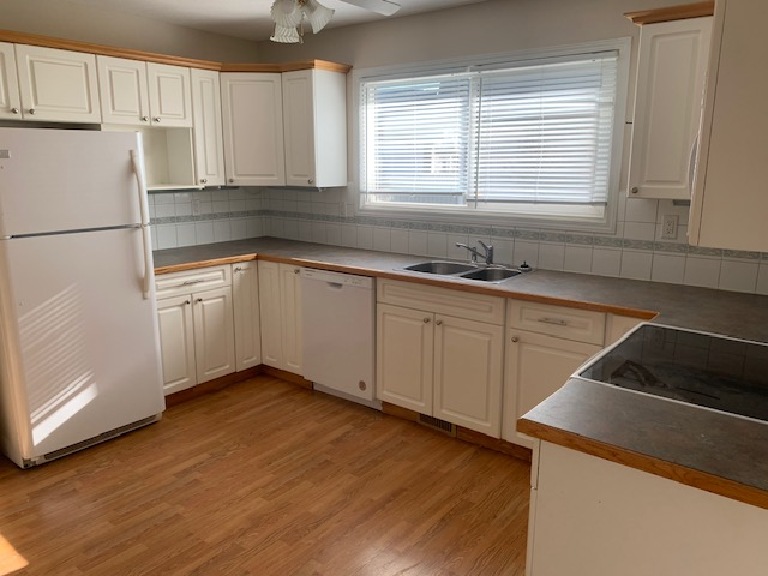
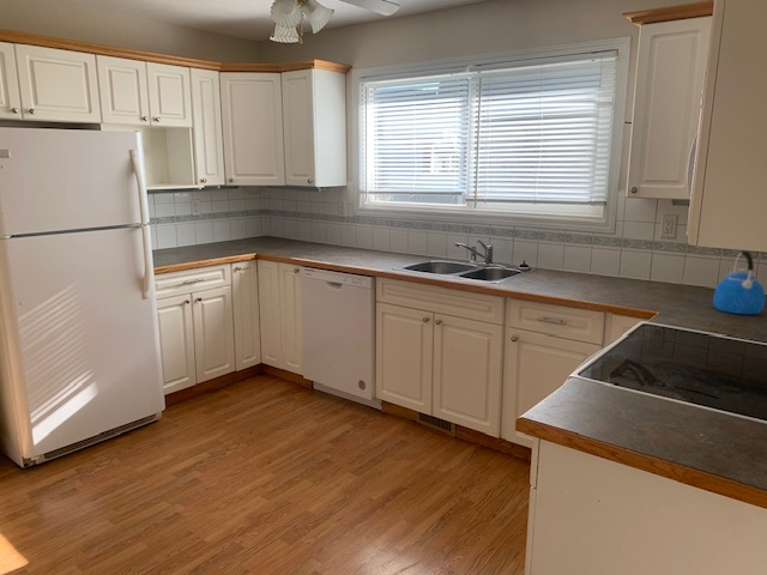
+ kettle [712,250,767,315]
